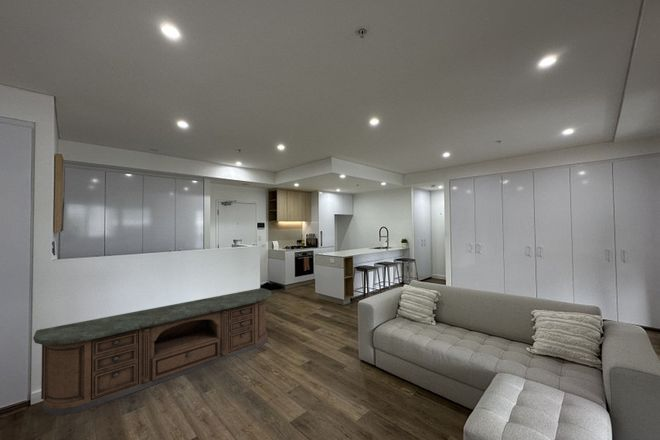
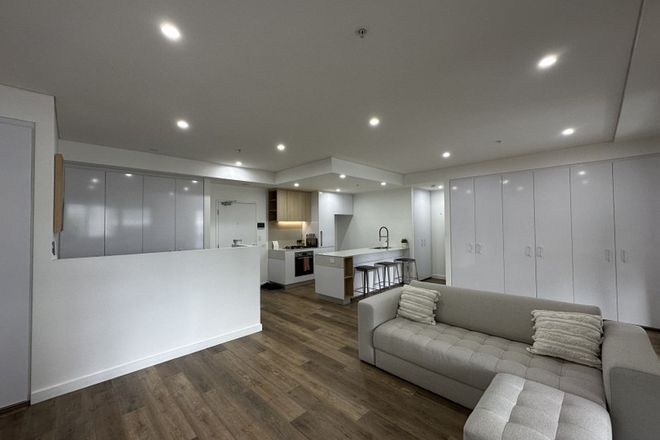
- sideboard [32,287,273,416]
